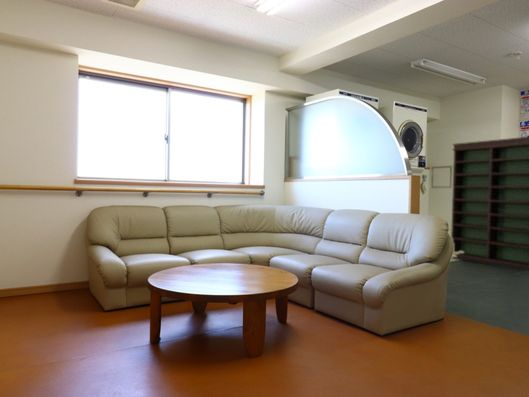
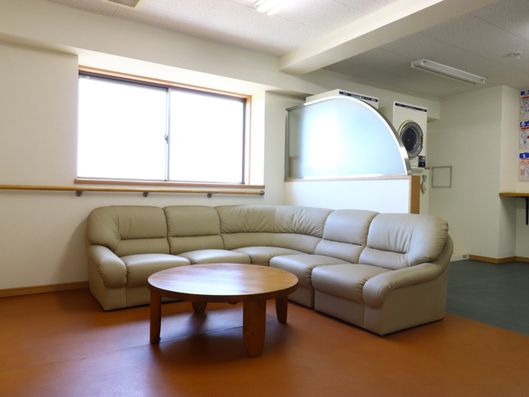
- bookshelf [450,136,529,272]
